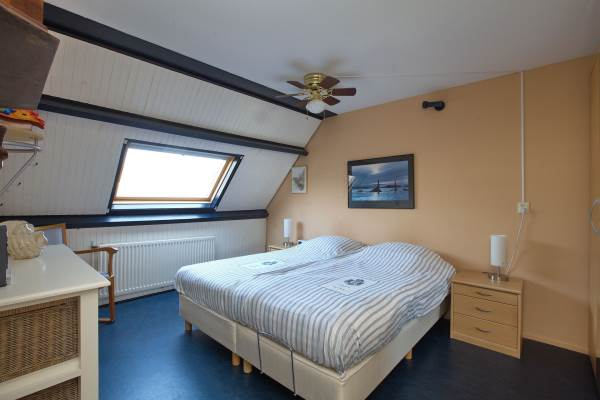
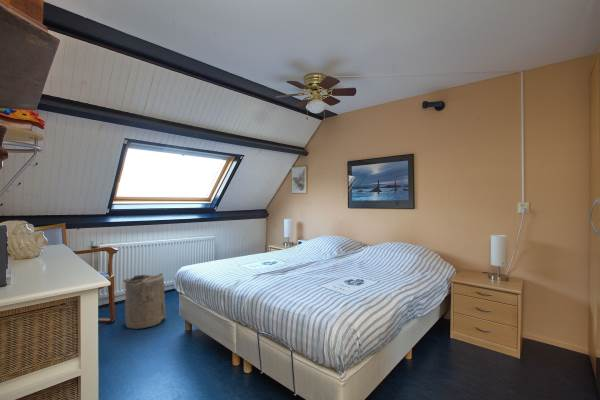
+ laundry hamper [122,272,167,330]
